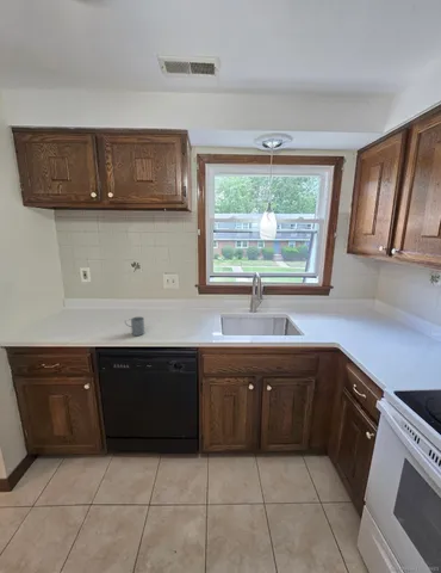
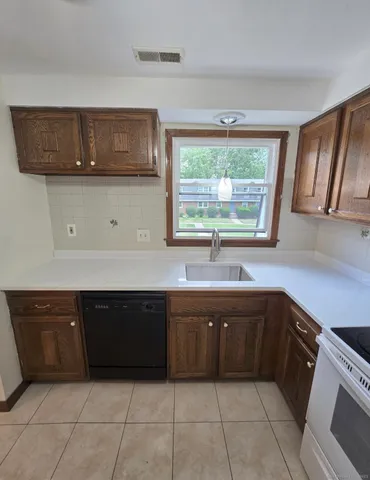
- mug [124,315,145,337]
